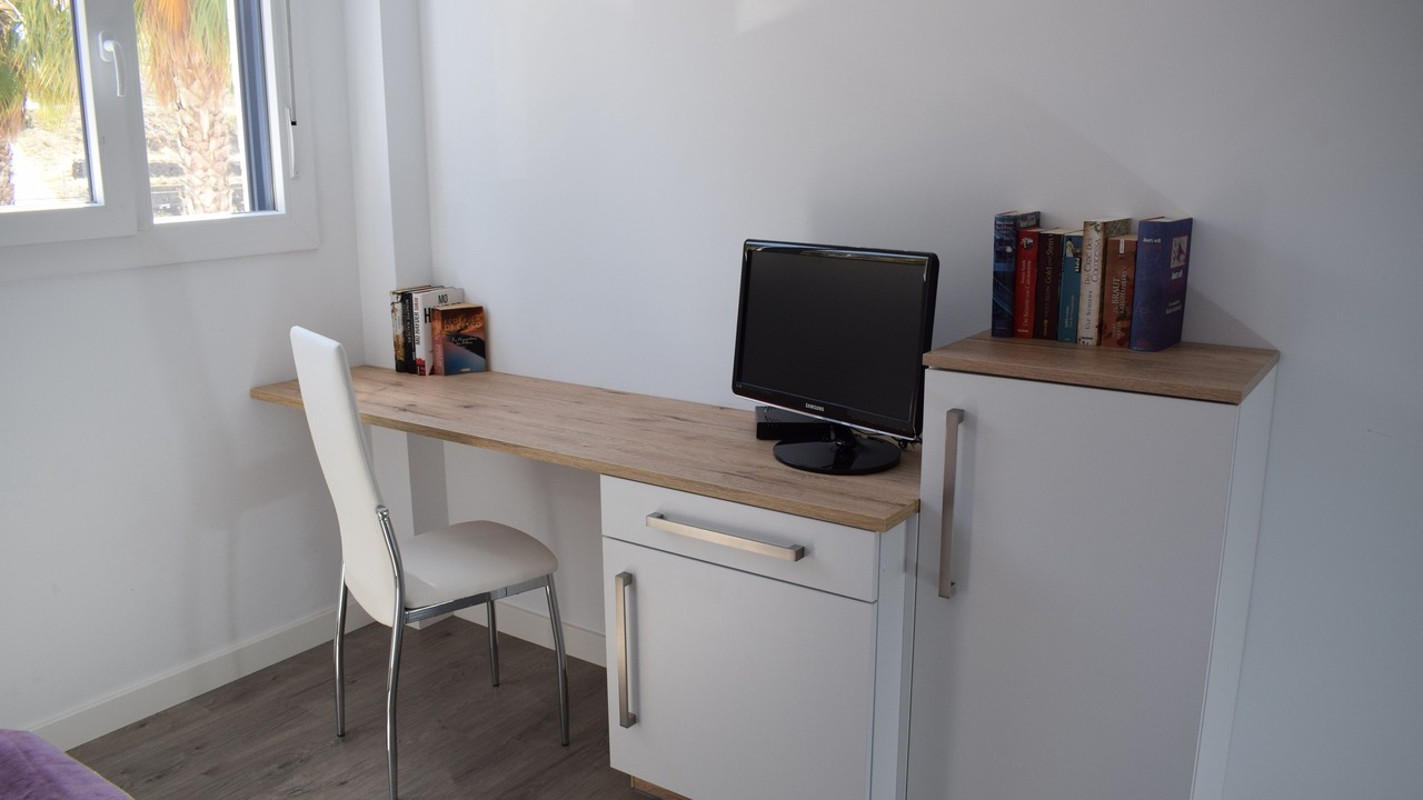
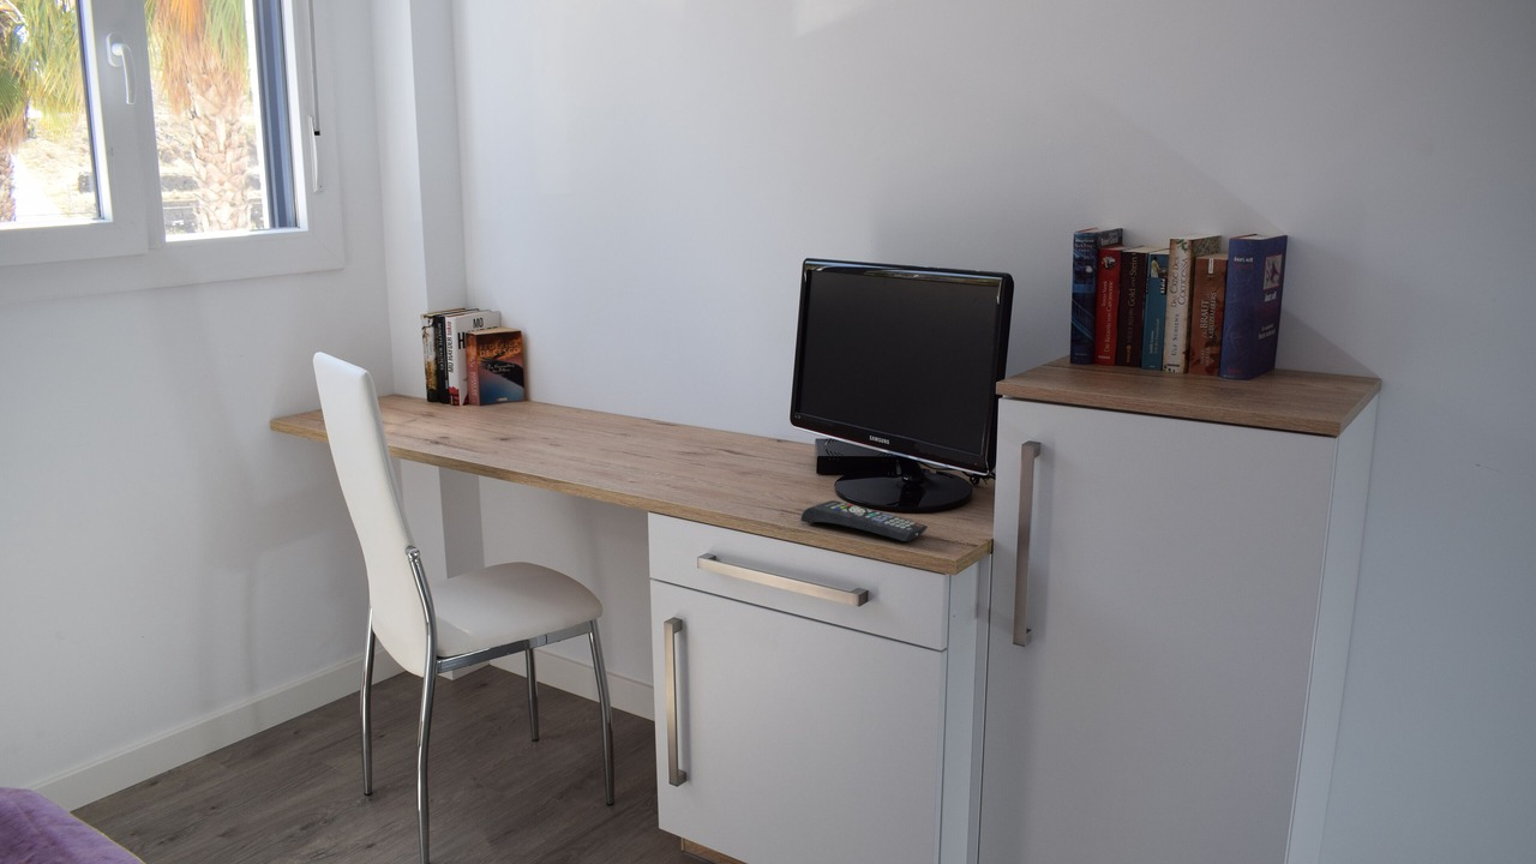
+ remote control [799,499,929,542]
